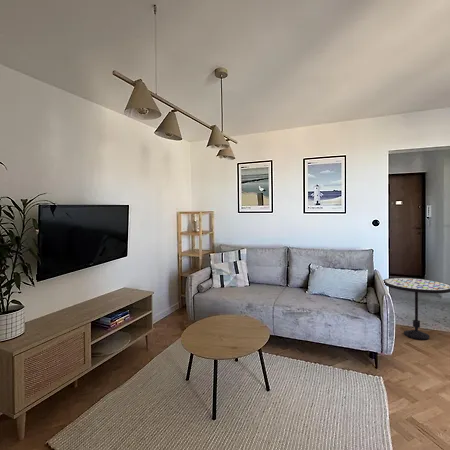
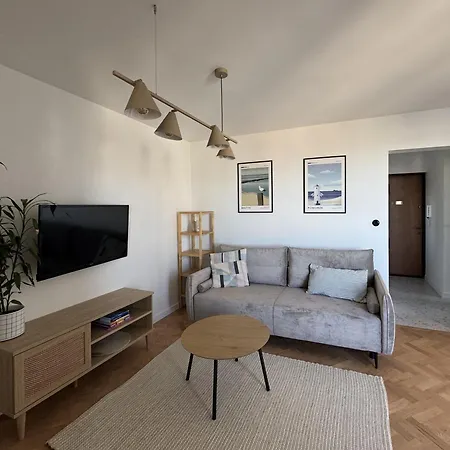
- side table [382,277,450,341]
